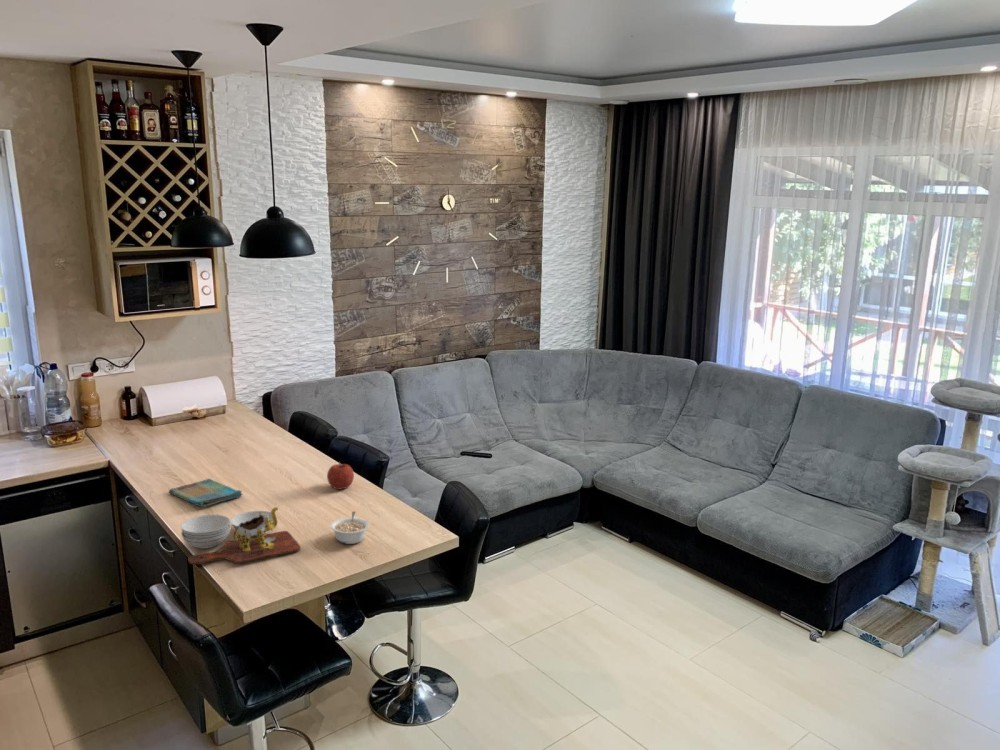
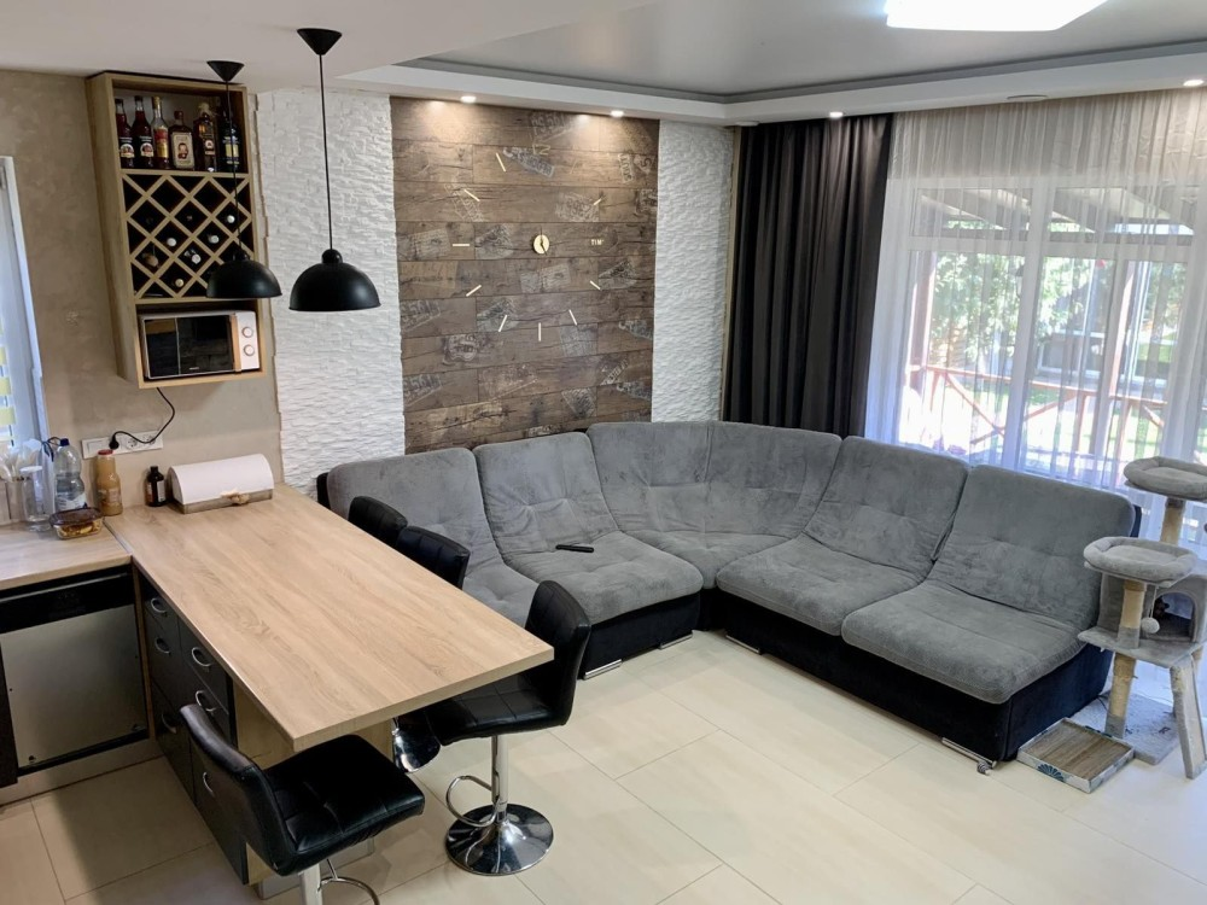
- cutting board [180,506,301,566]
- dish towel [168,478,244,508]
- legume [329,510,370,545]
- fruit [326,461,355,490]
